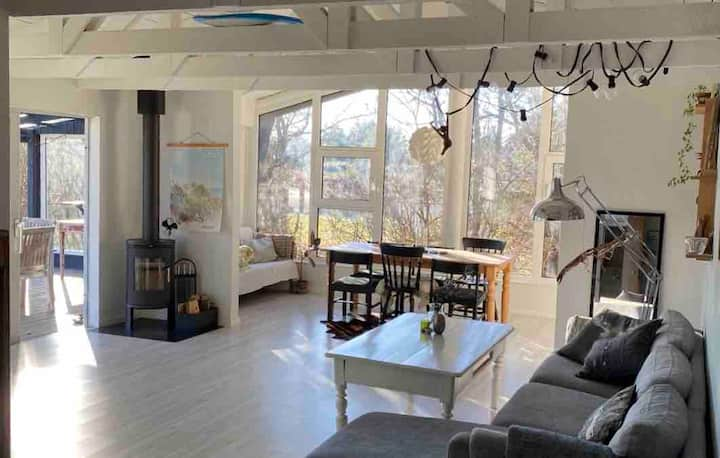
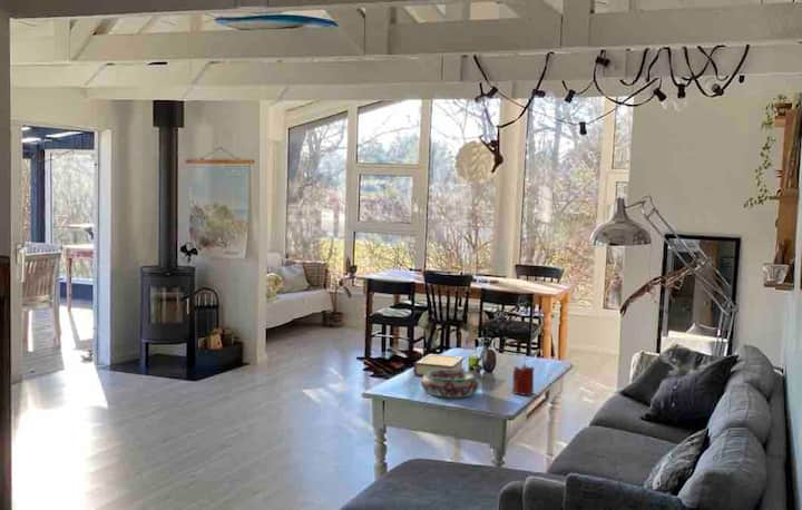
+ decorative bowl [420,370,480,399]
+ candle [511,362,535,396]
+ book [412,353,466,377]
